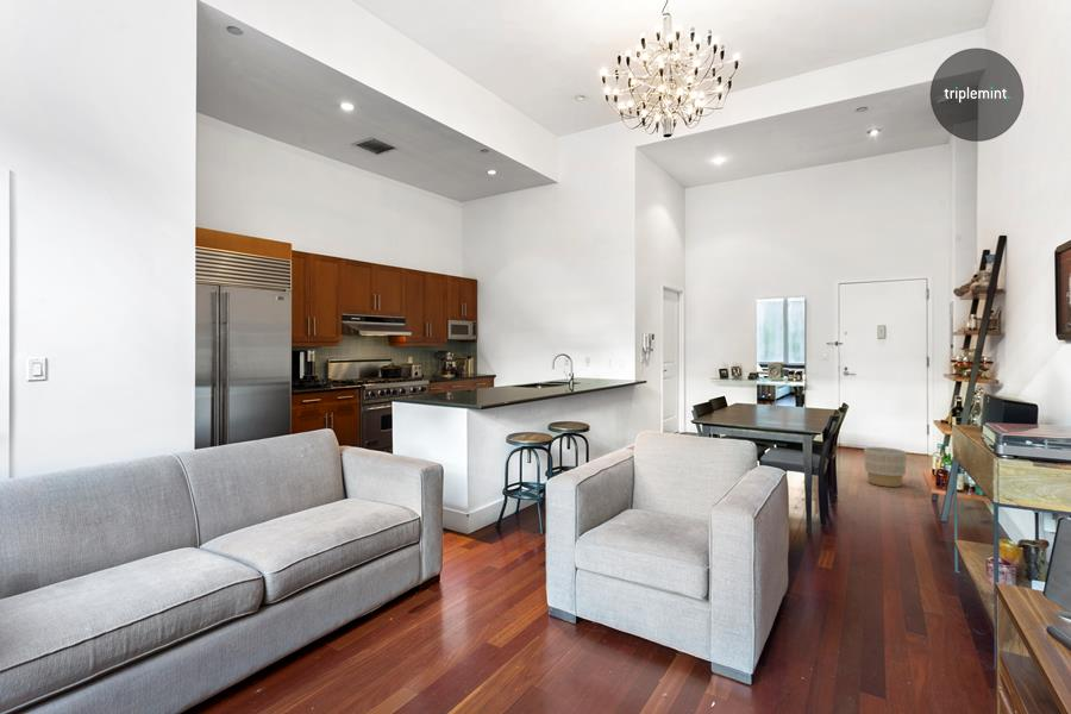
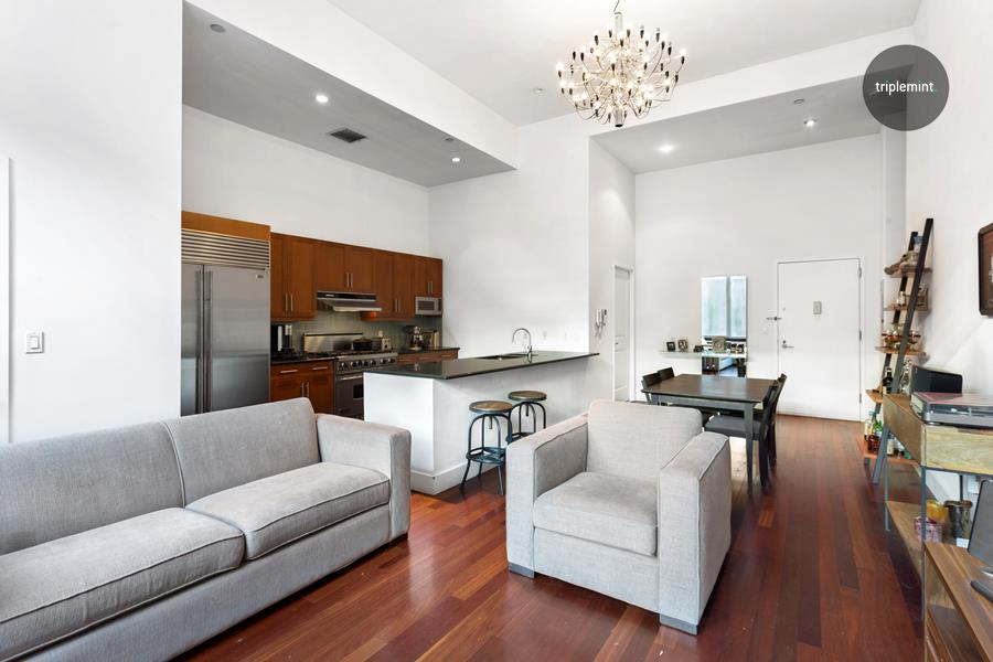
- planter [863,446,907,488]
